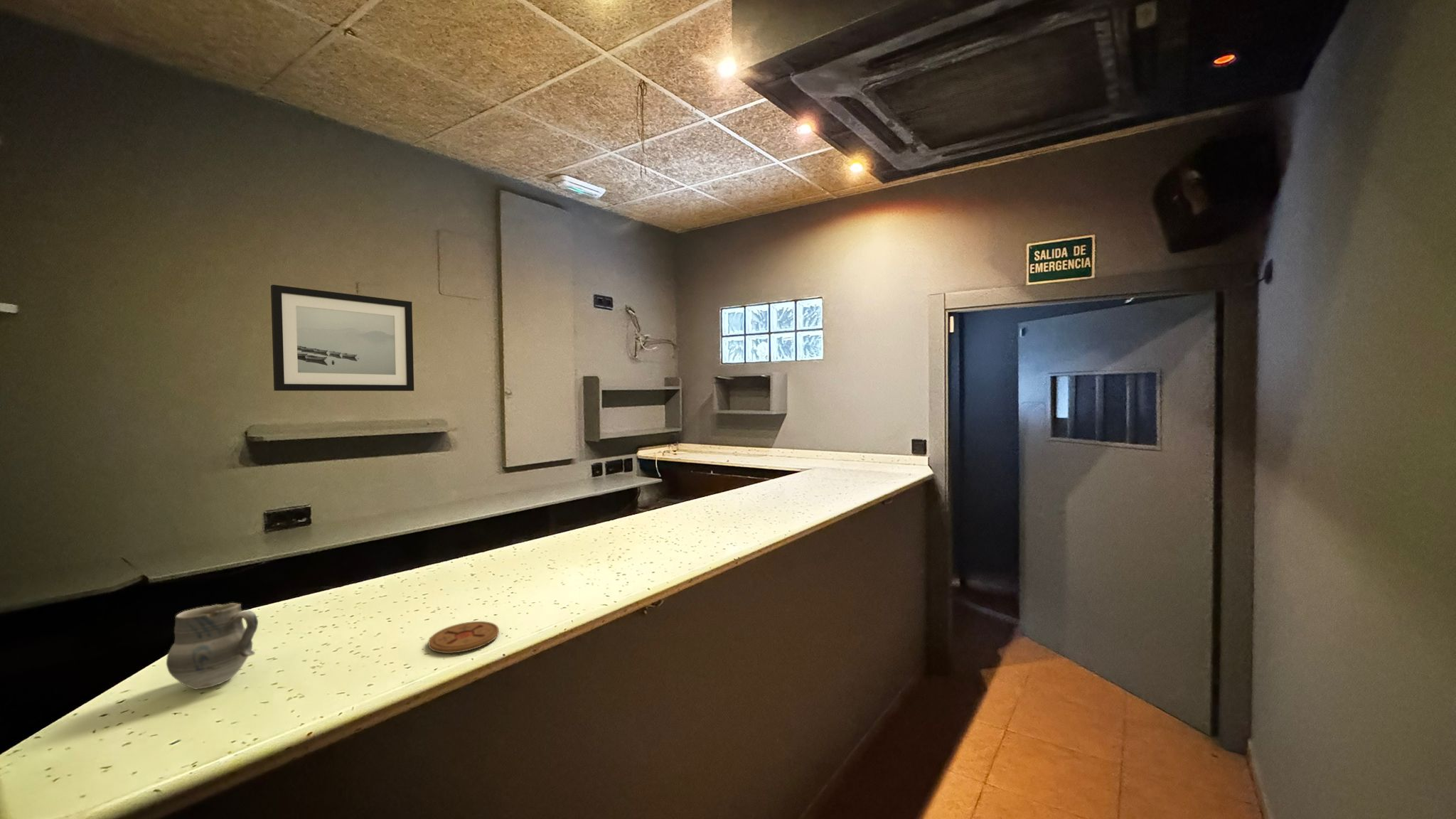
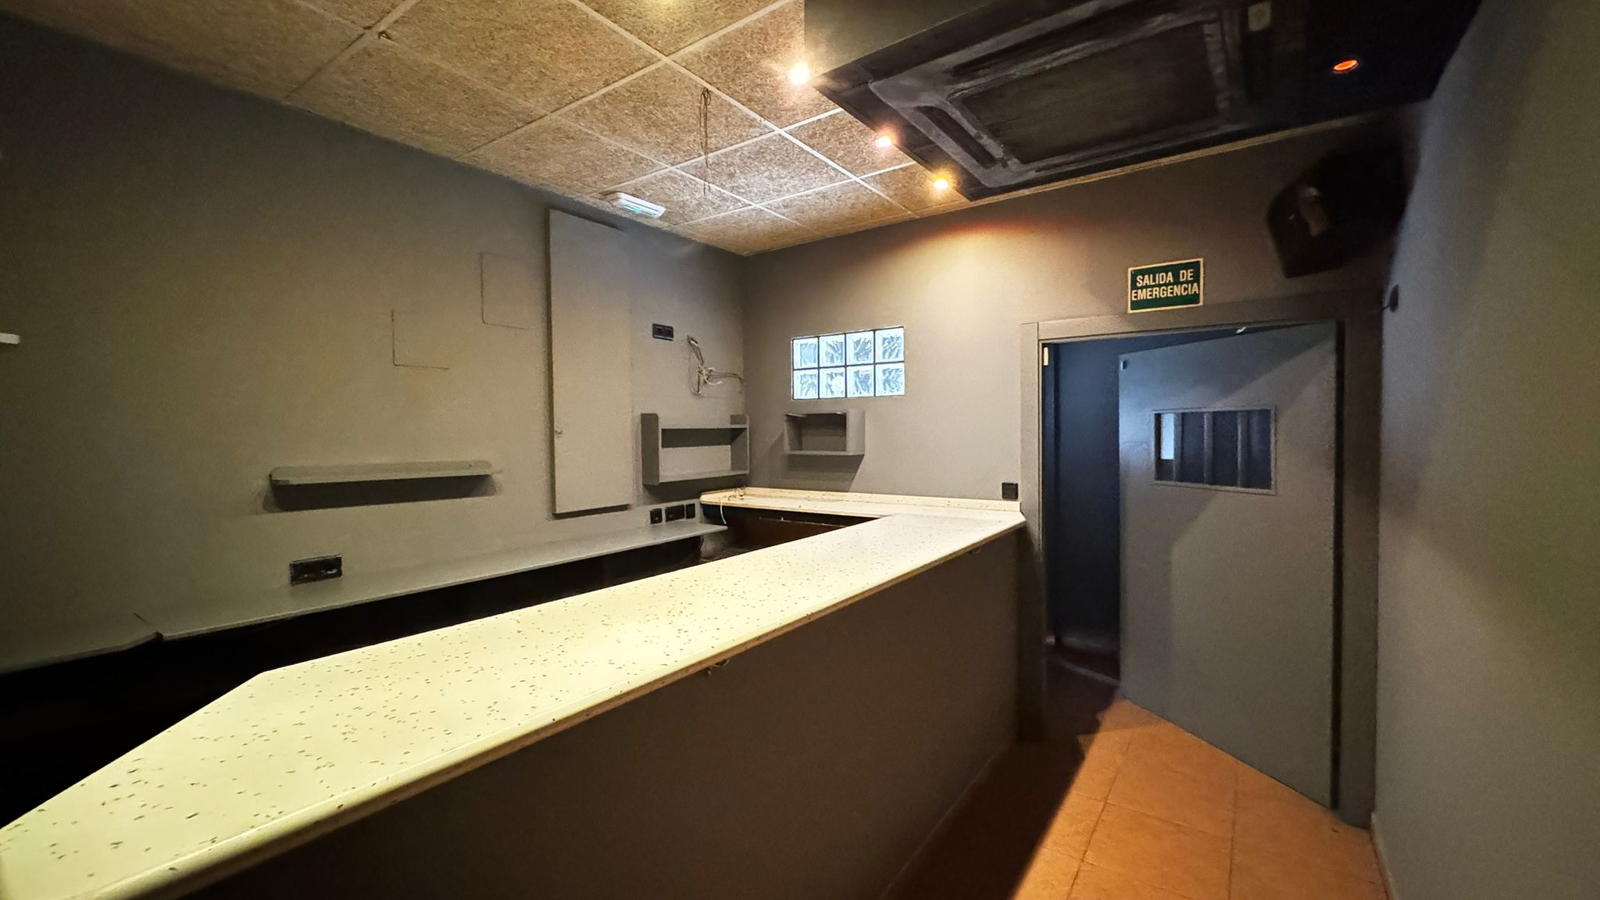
- wall art [270,284,414,392]
- coaster [428,621,500,654]
- cup [166,602,259,690]
